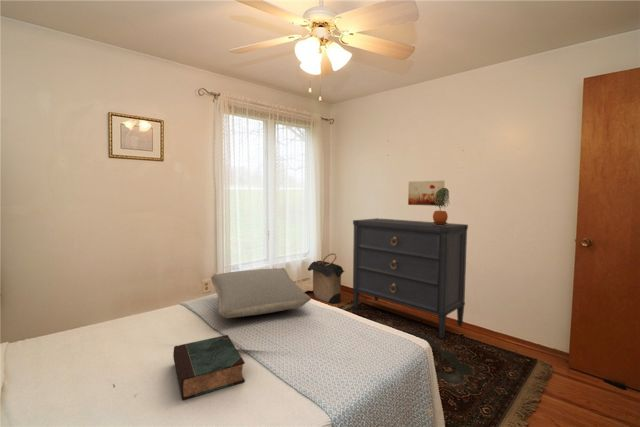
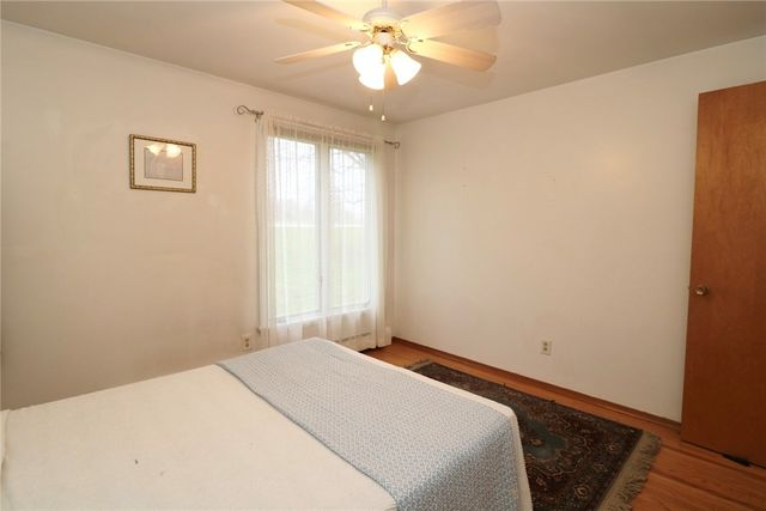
- pillow [210,267,312,319]
- wall art [407,180,446,207]
- potted plant [432,187,451,225]
- dresser [351,217,469,340]
- book [172,334,246,401]
- laundry hamper [307,252,346,304]
